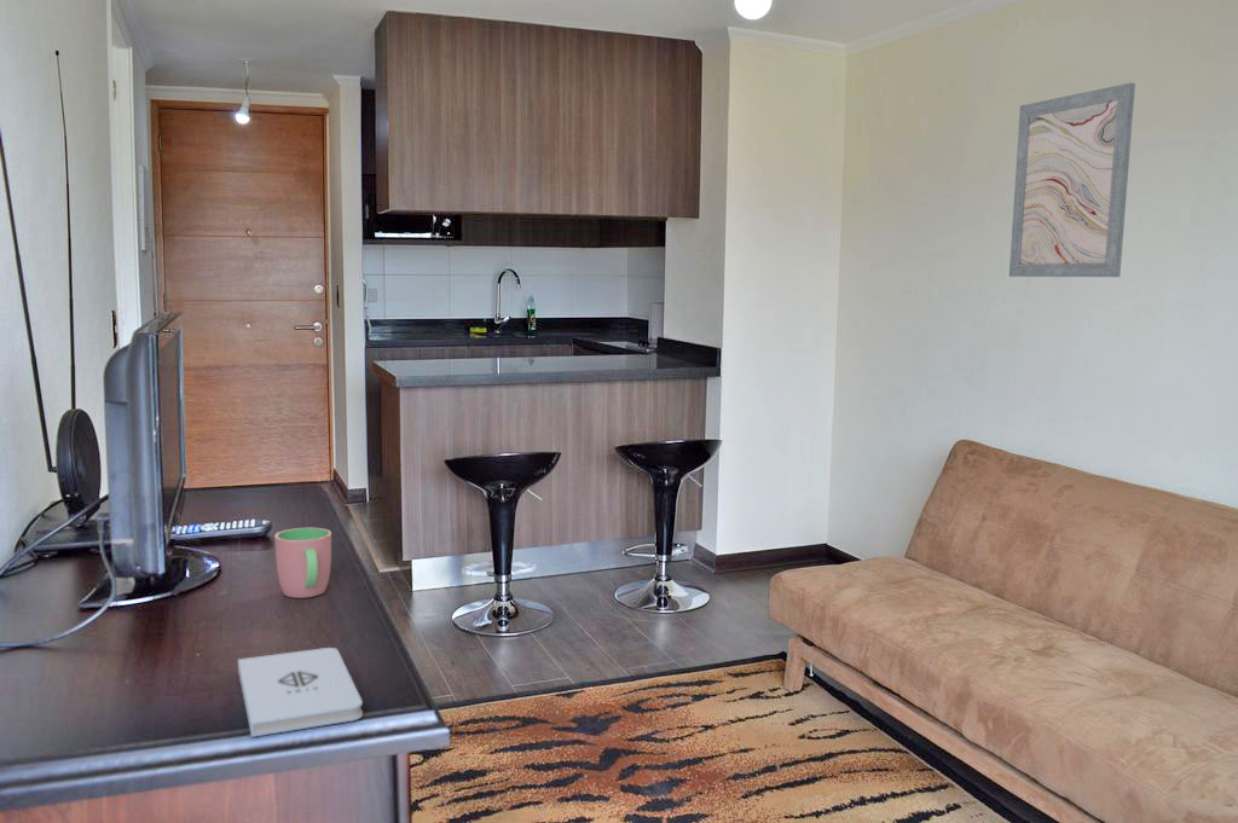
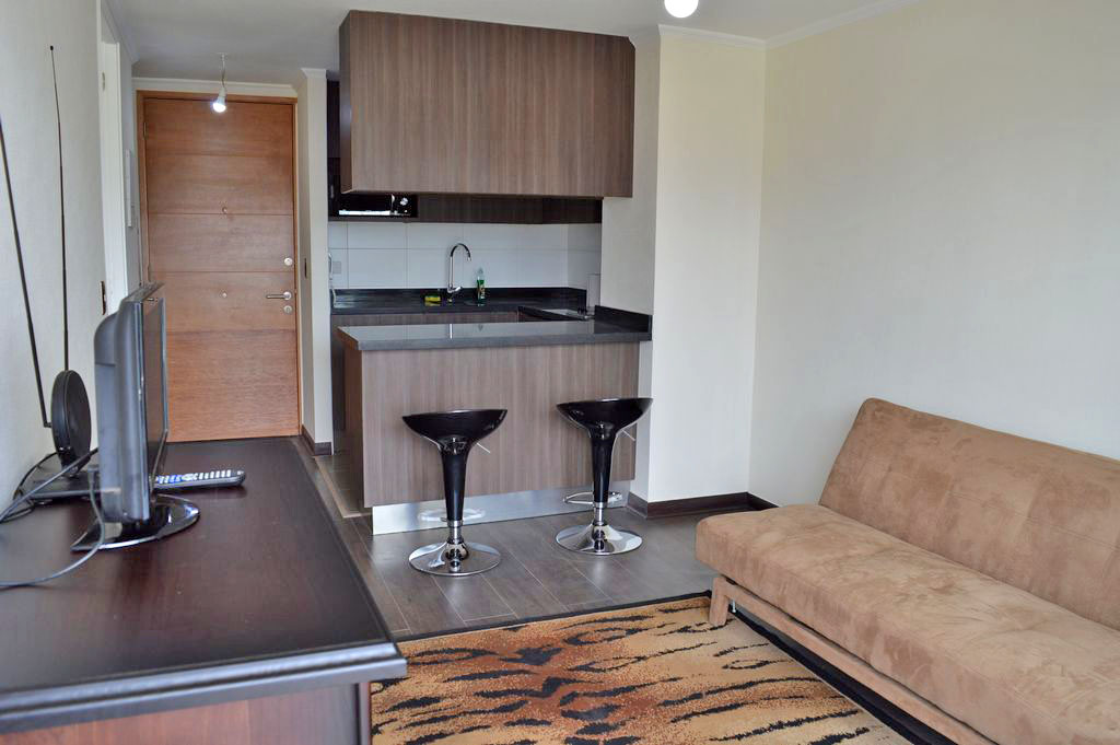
- notepad [237,647,364,738]
- wall art [1008,82,1136,278]
- cup [273,527,332,599]
